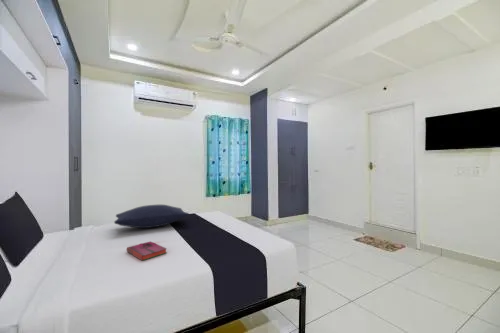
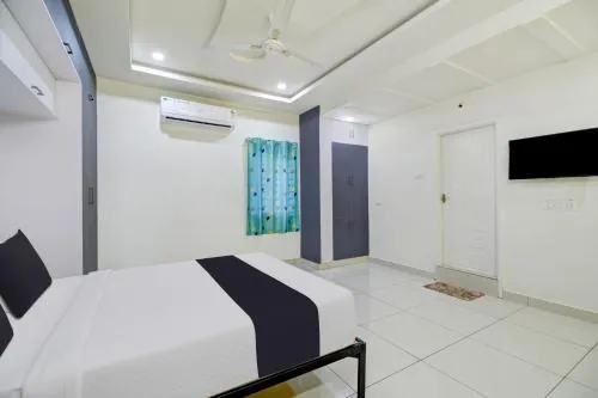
- hardback book [126,240,168,262]
- pillow [113,204,190,229]
